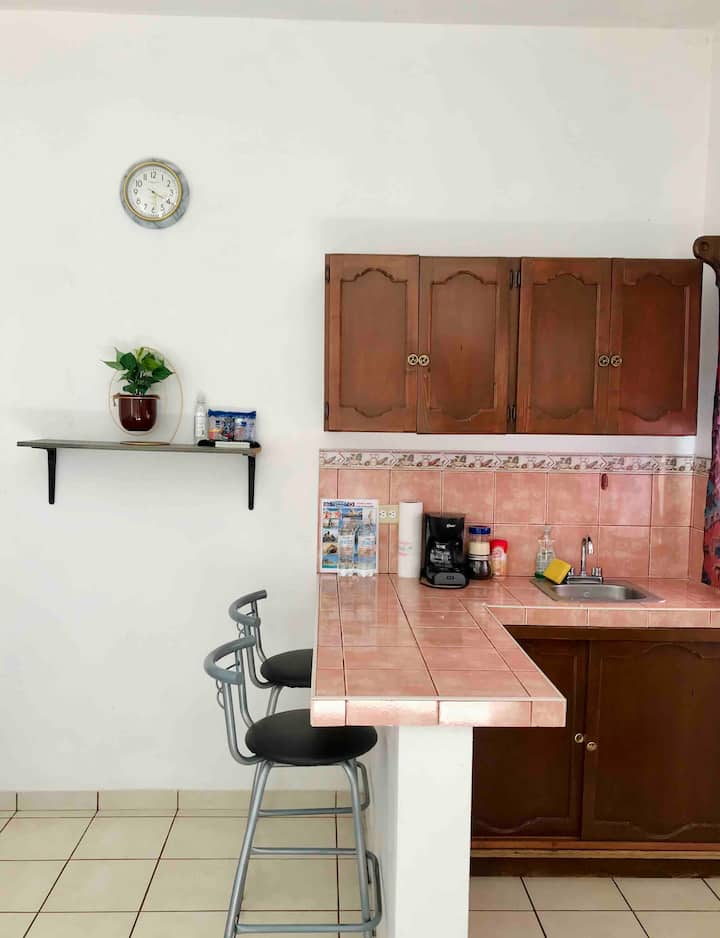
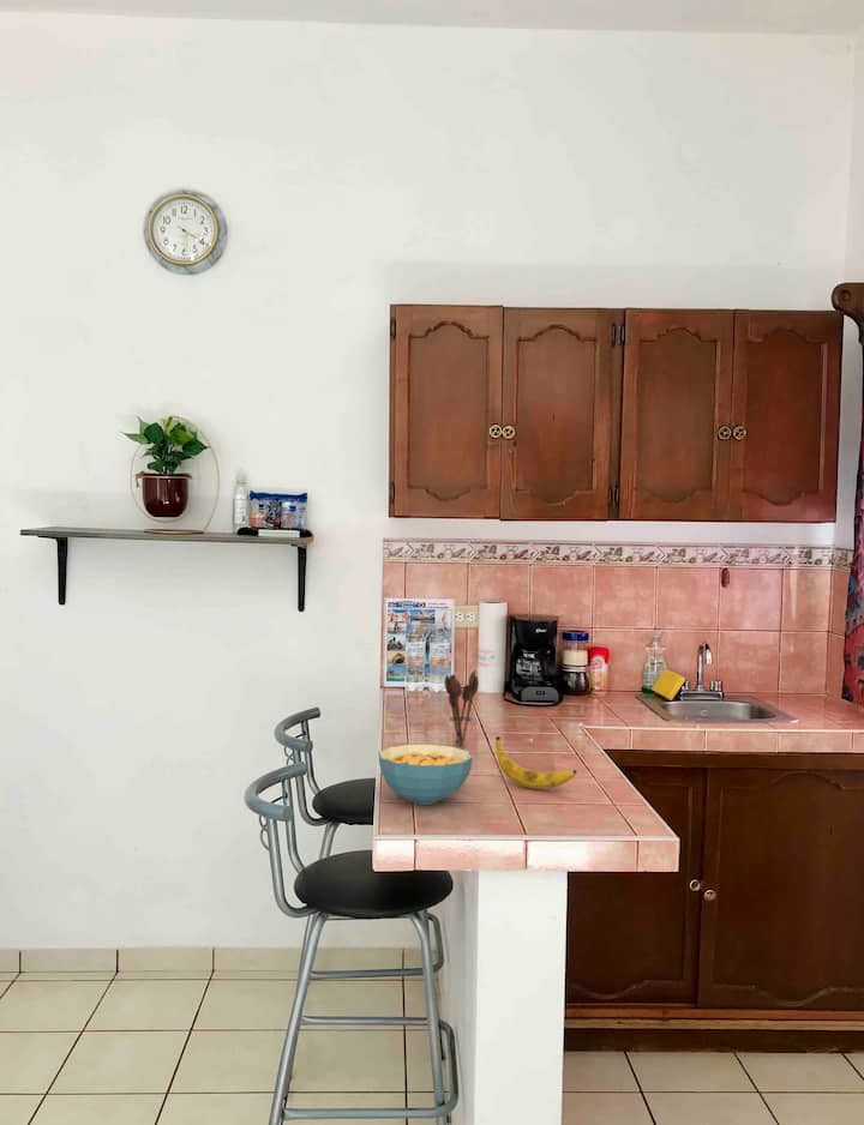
+ banana [494,735,577,790]
+ cereal bowl [377,744,474,806]
+ utensil holder [443,668,480,748]
